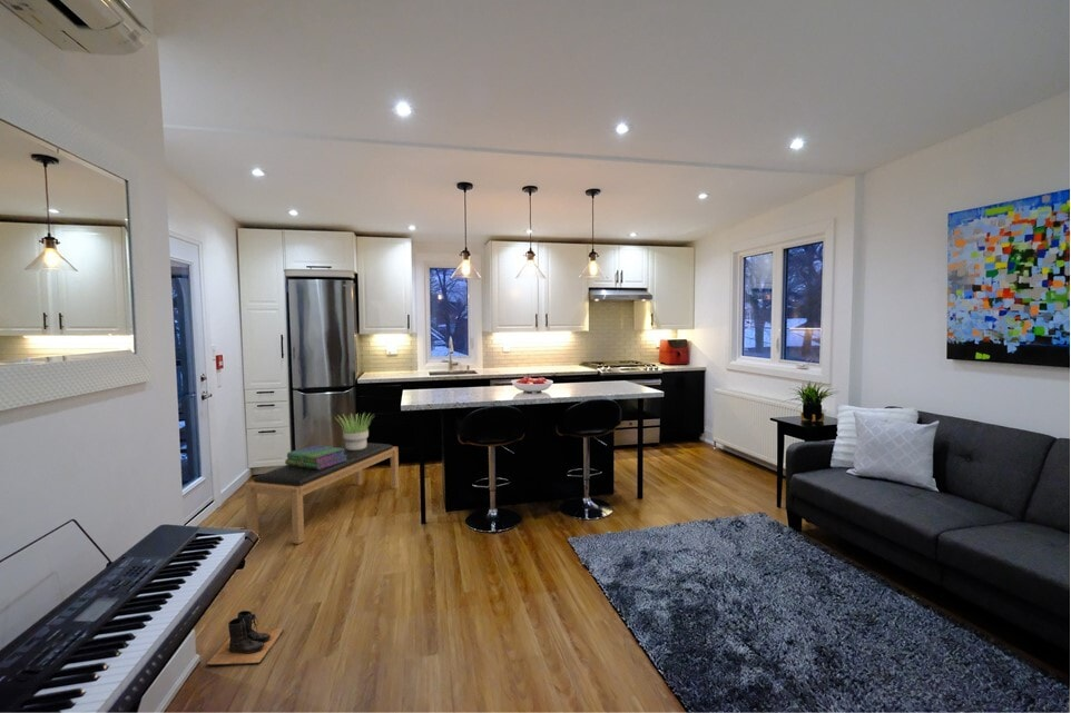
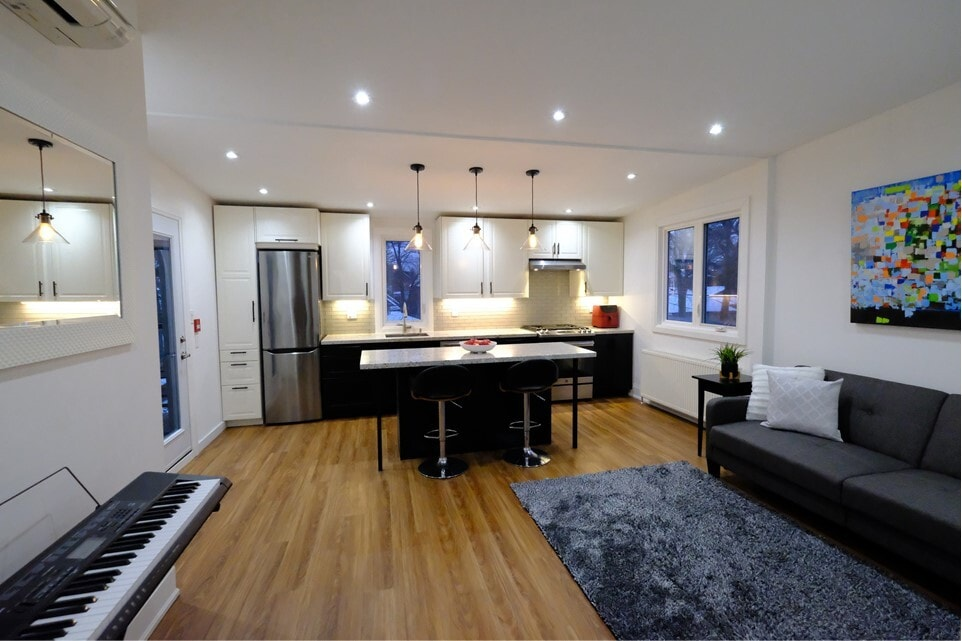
- boots [205,610,285,666]
- potted plant [333,412,374,450]
- stack of books [284,444,347,469]
- bench [244,442,400,545]
